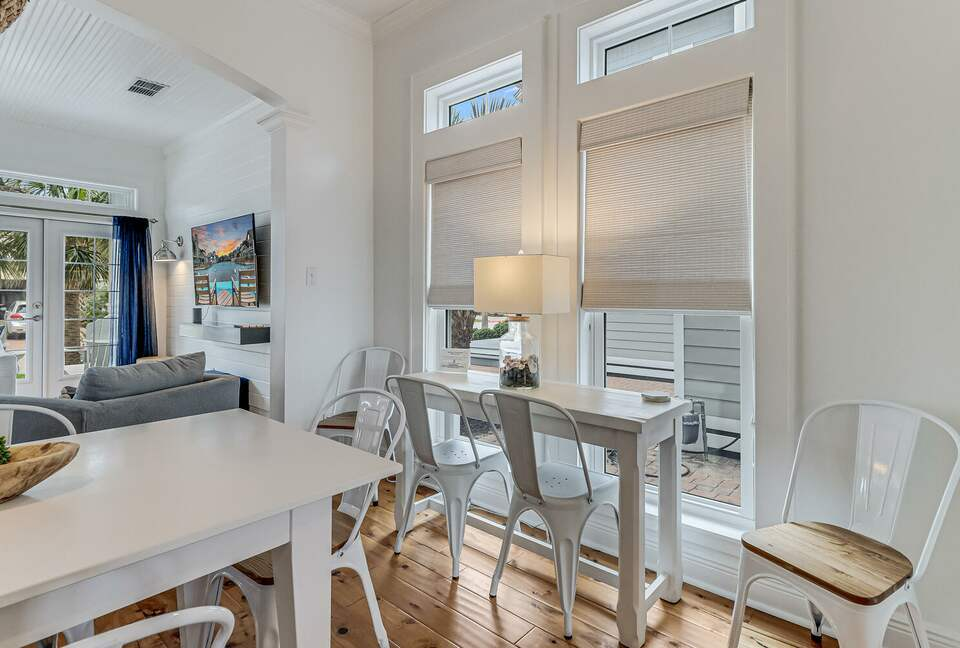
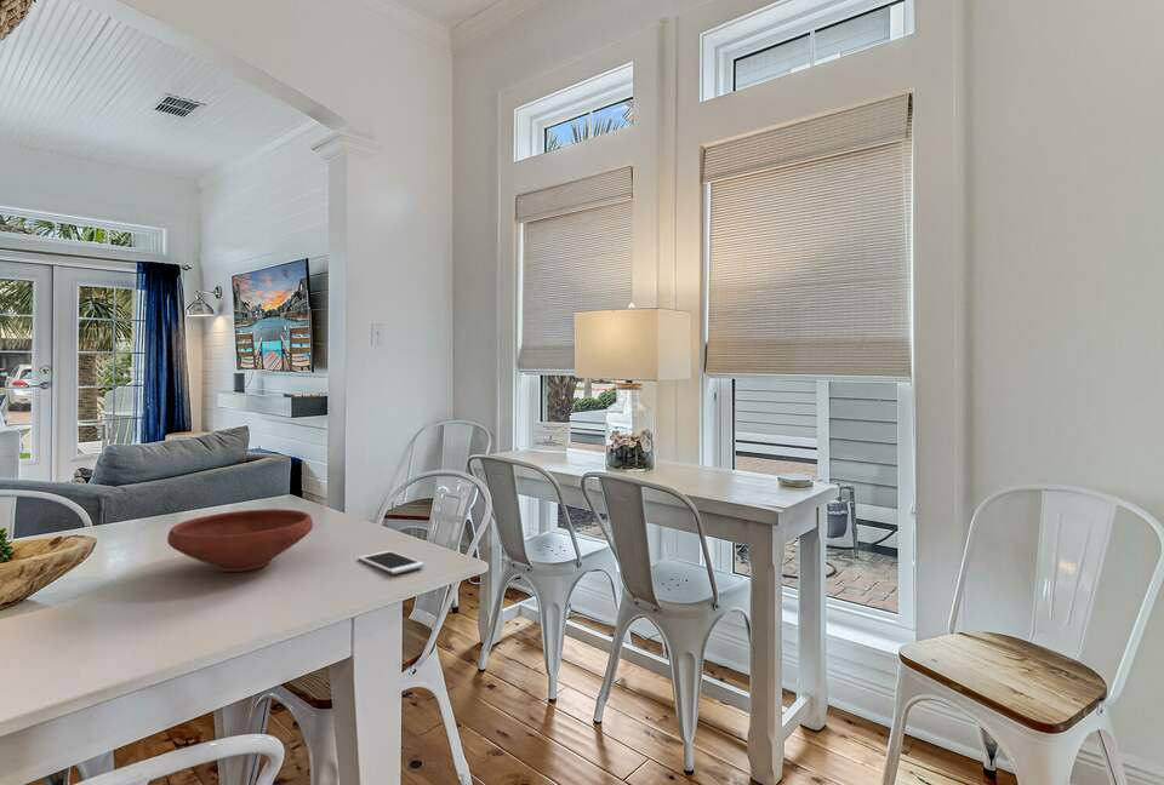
+ bowl [166,508,314,573]
+ cell phone [358,550,426,575]
